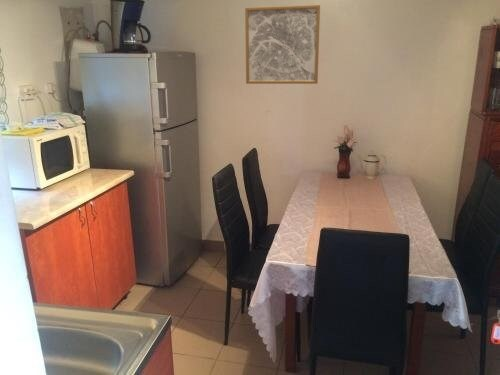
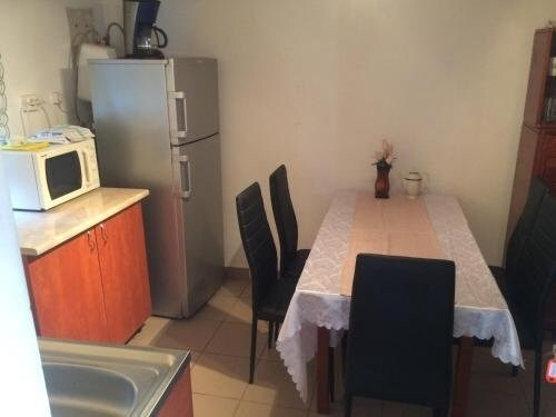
- wall art [244,4,321,85]
